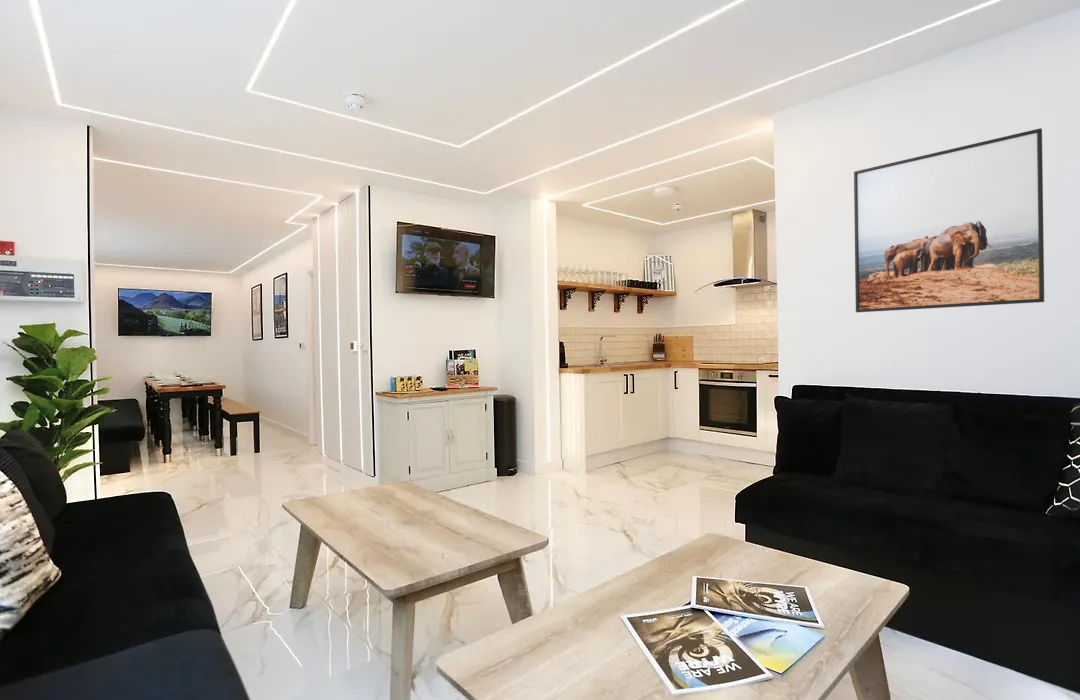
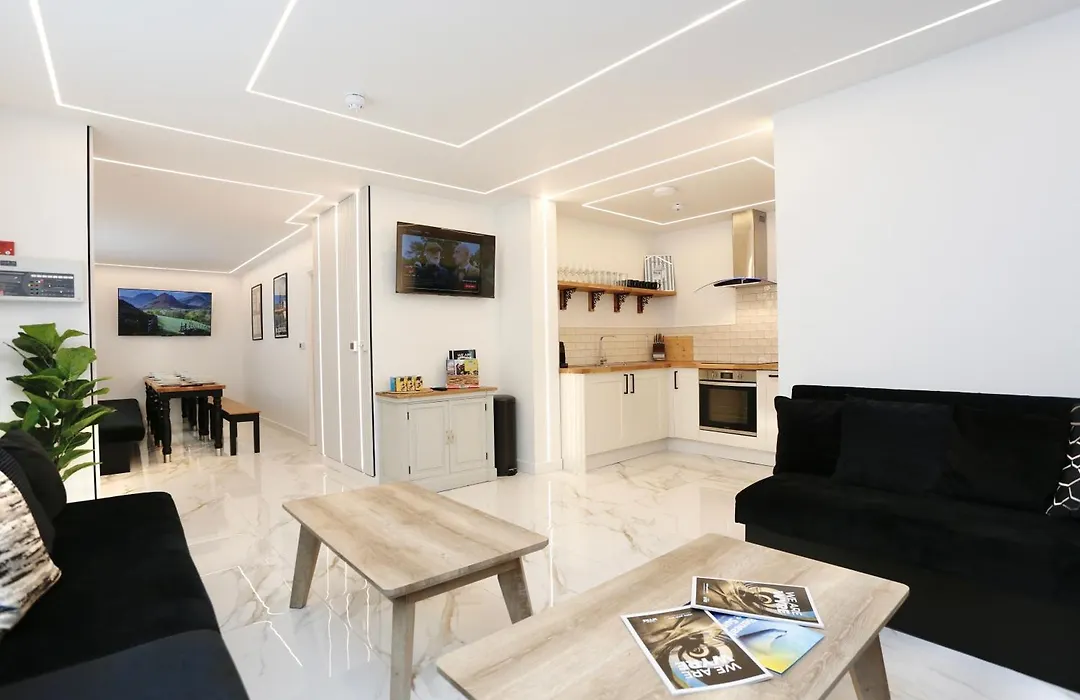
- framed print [853,127,1045,313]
